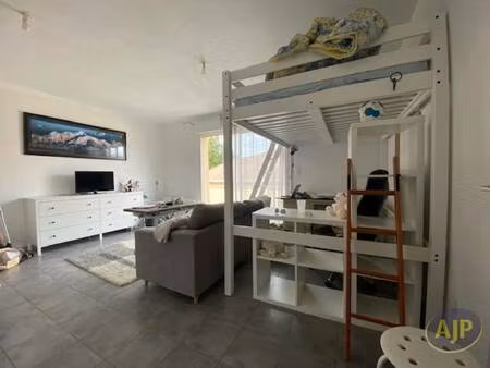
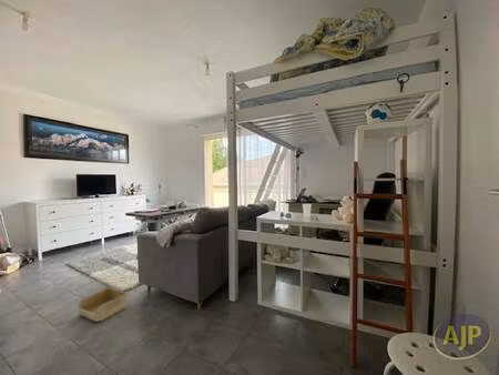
+ storage bin [78,286,129,323]
